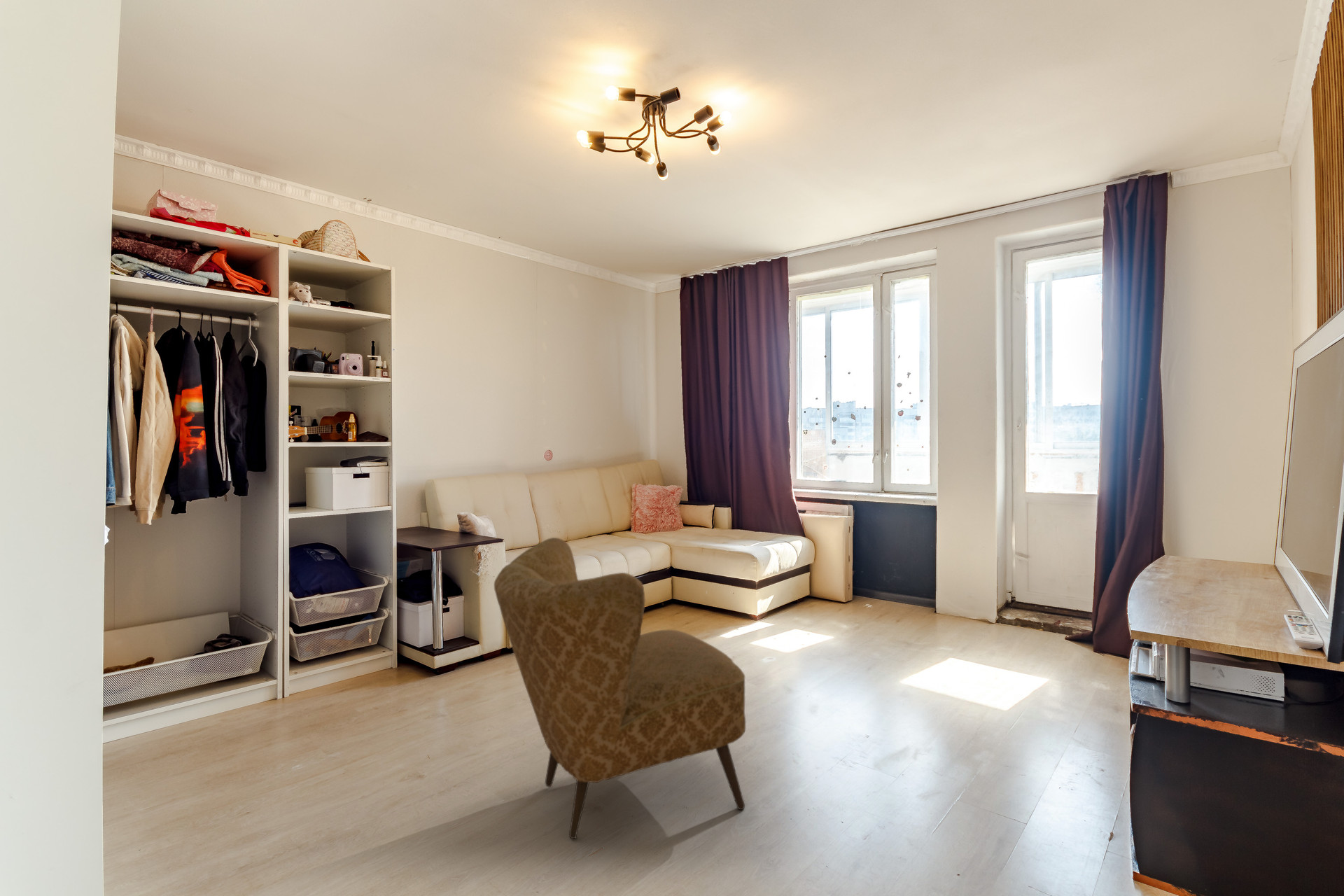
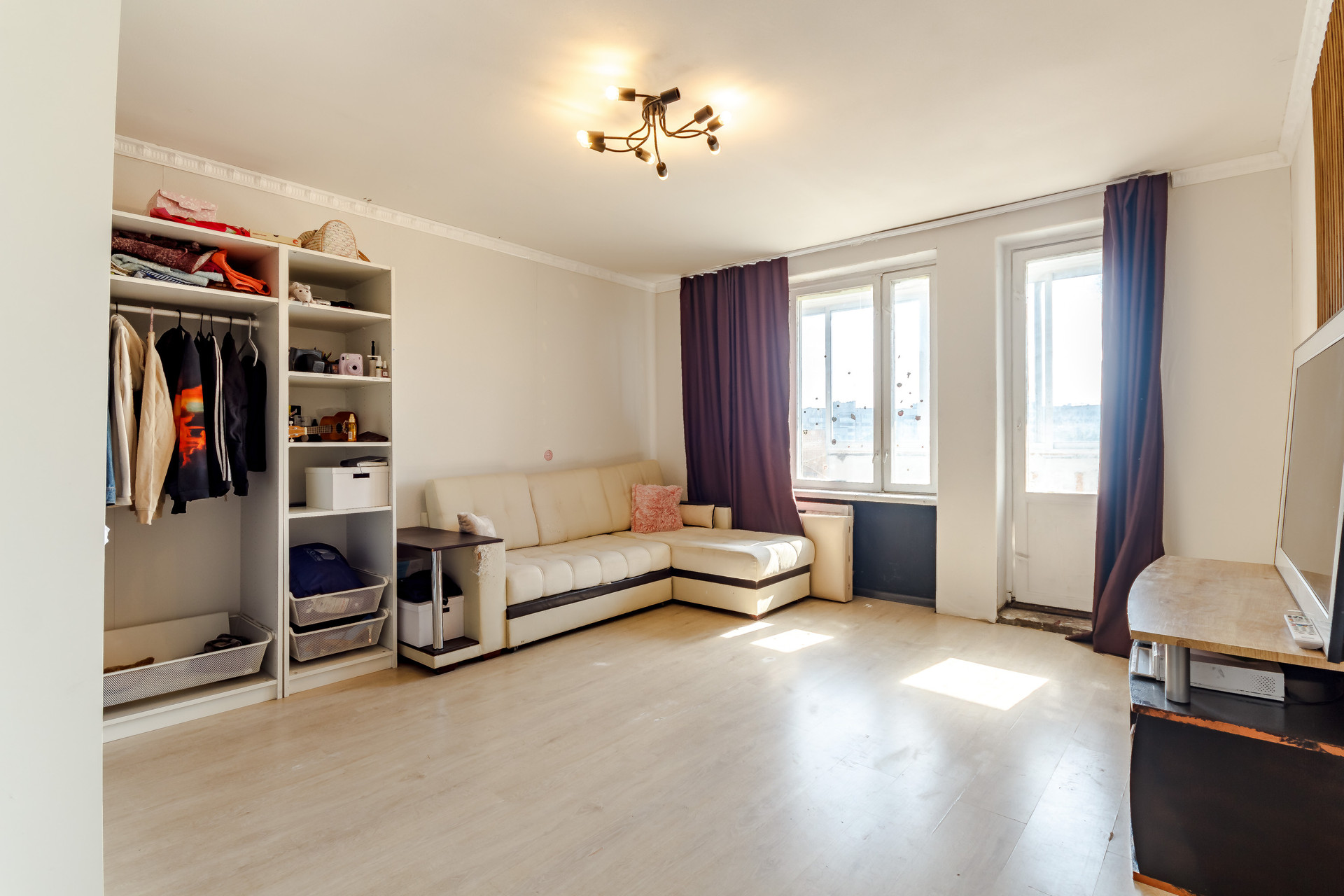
- armchair [493,537,746,839]
